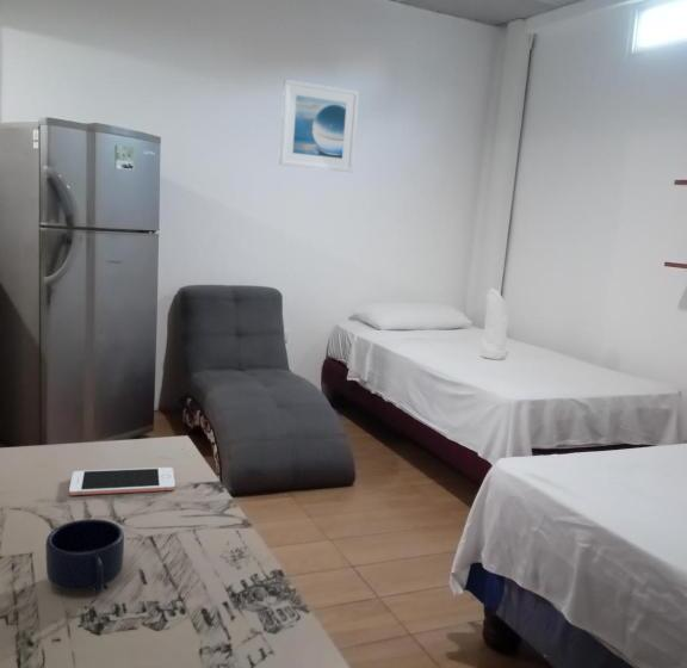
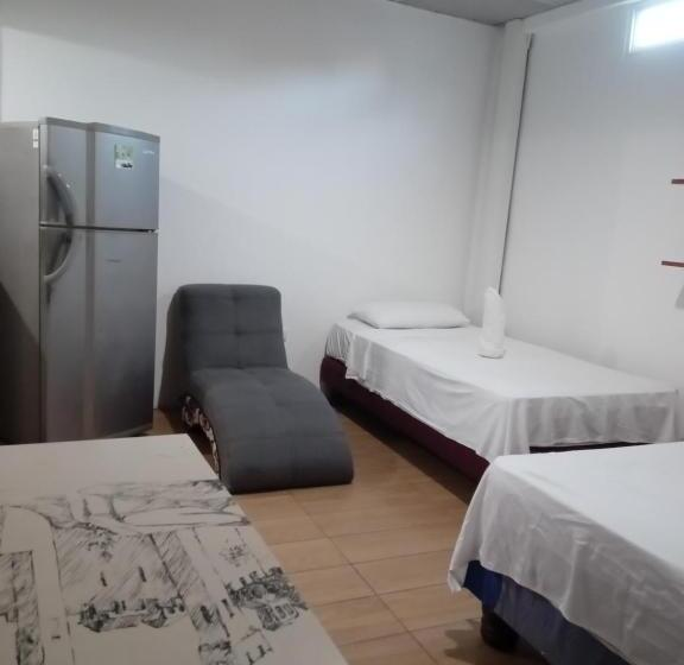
- cell phone [68,466,177,496]
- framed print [278,79,360,173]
- mug [44,518,125,594]
